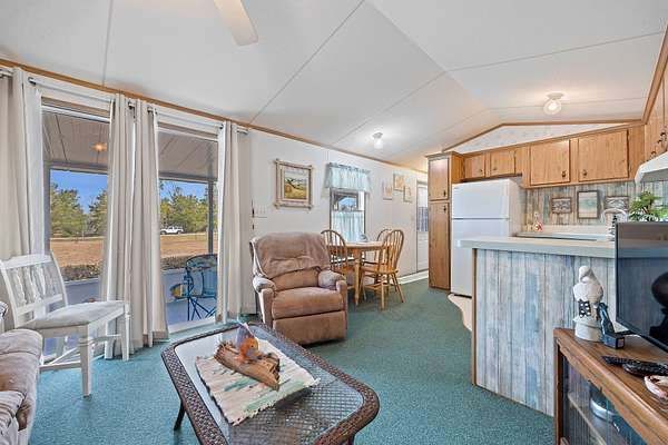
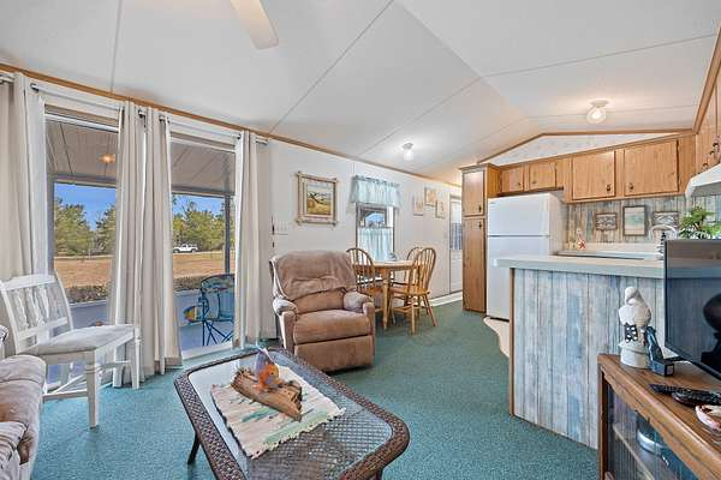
- remote control [272,386,313,413]
